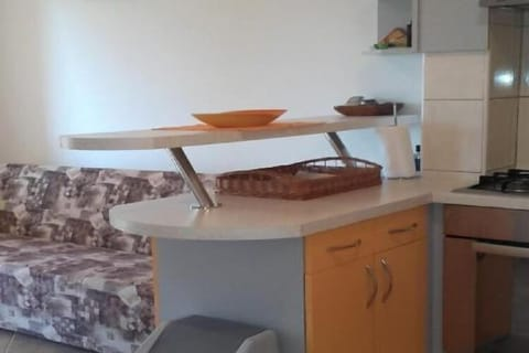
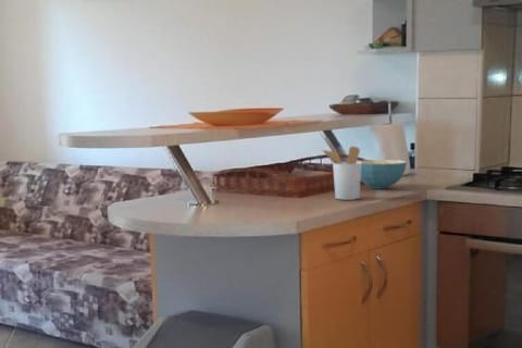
+ utensil holder [320,145,361,201]
+ cereal bowl [357,159,408,190]
